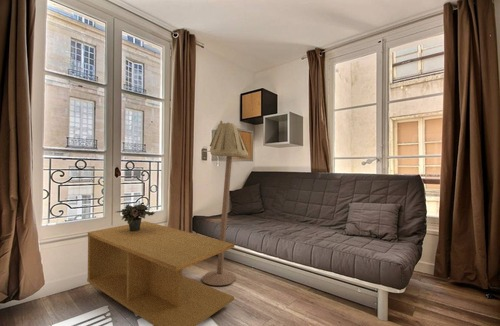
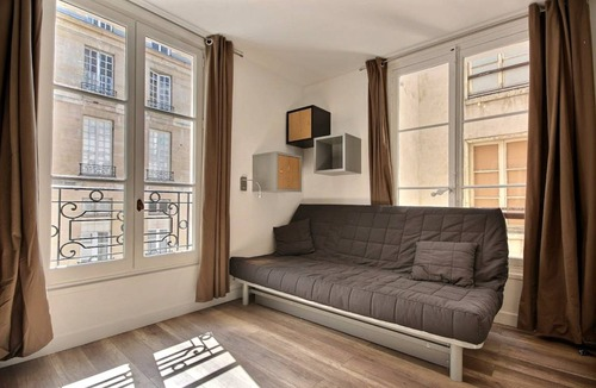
- coffee table [86,220,235,326]
- potted plant [116,203,156,231]
- floor lamp [201,120,249,286]
